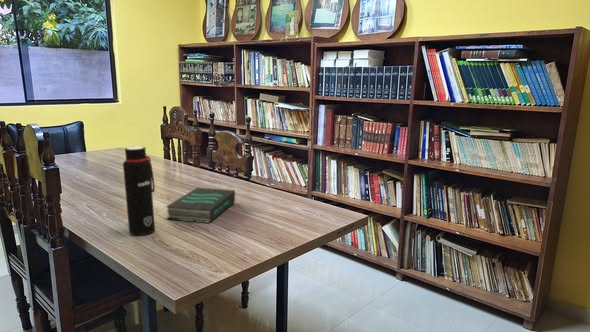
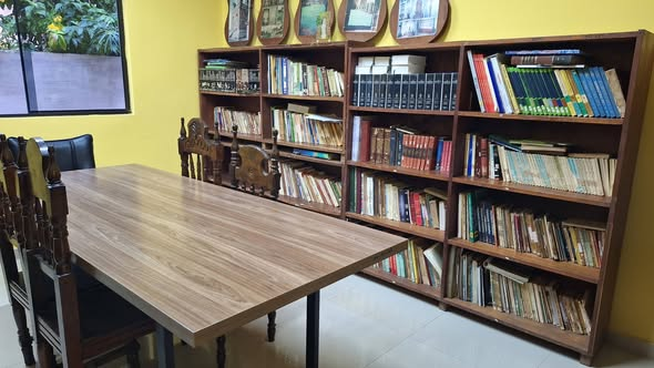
- book [165,186,236,224]
- water bottle [122,145,156,236]
